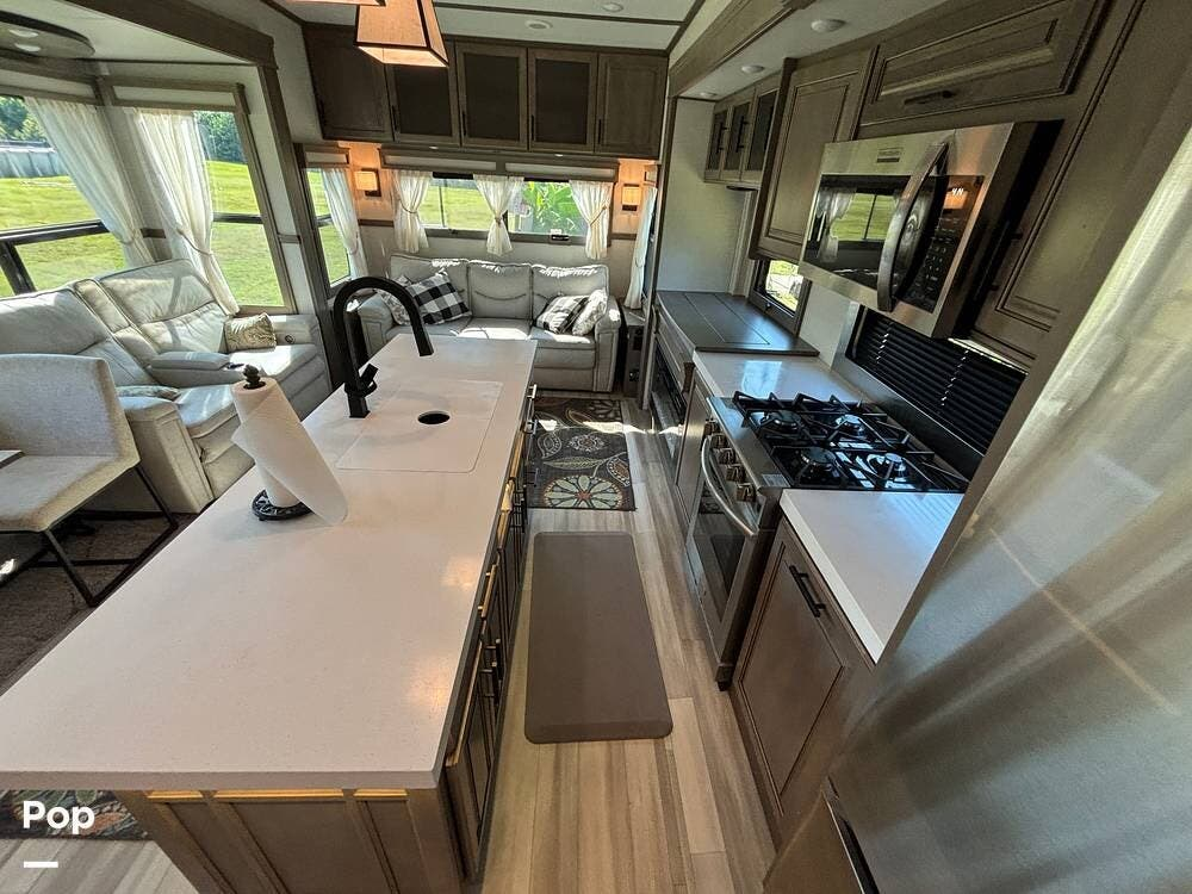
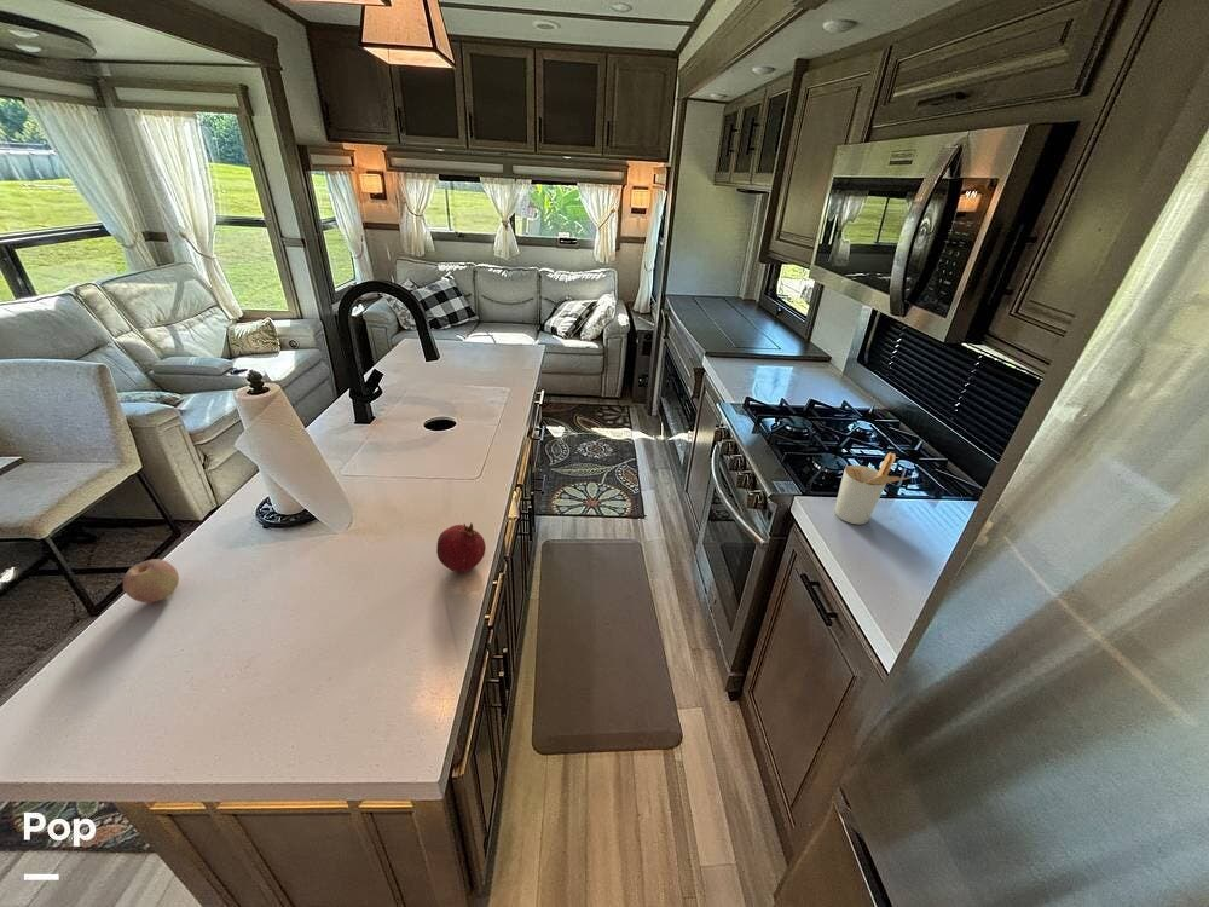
+ fruit [435,521,487,573]
+ fruit [122,558,180,603]
+ utensil holder [833,451,910,526]
